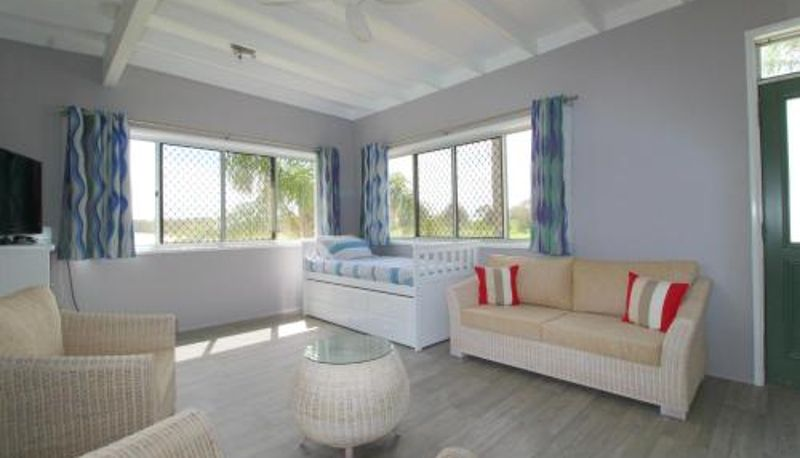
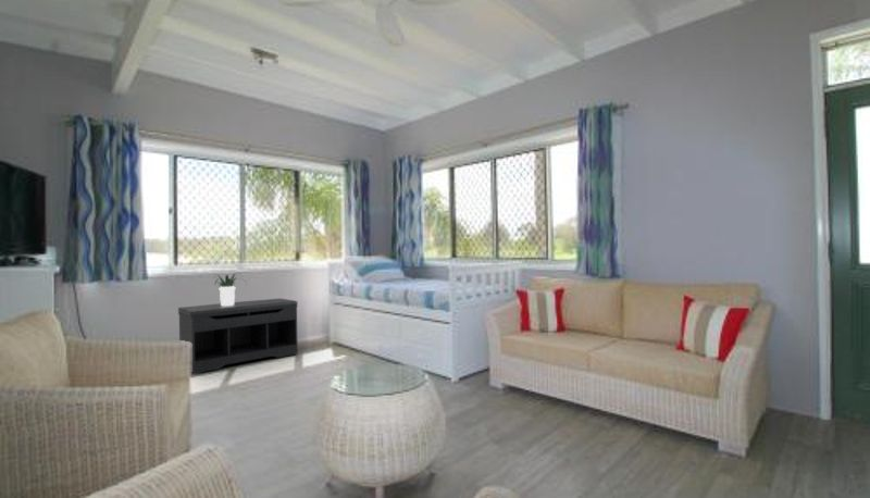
+ bench [177,297,299,375]
+ potted plant [214,272,248,306]
